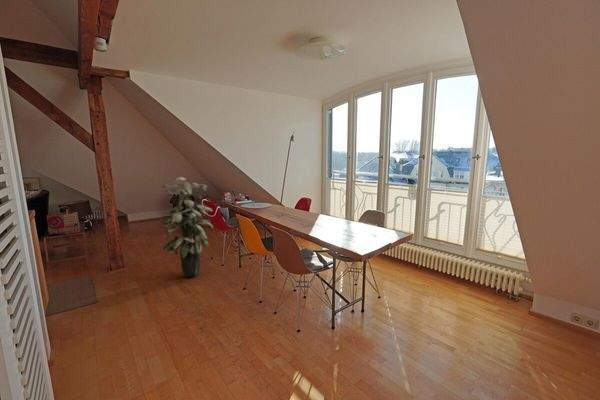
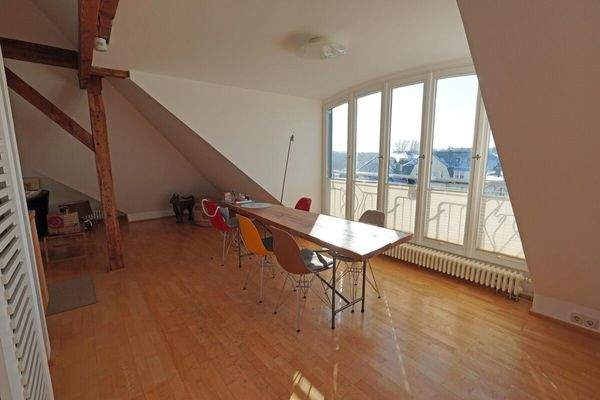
- indoor plant [159,176,214,278]
